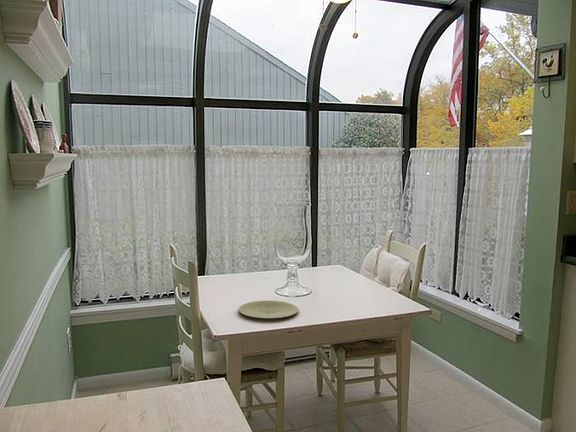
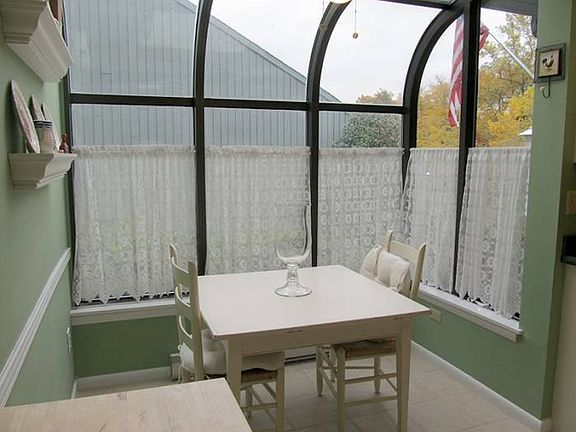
- plate [238,300,299,319]
